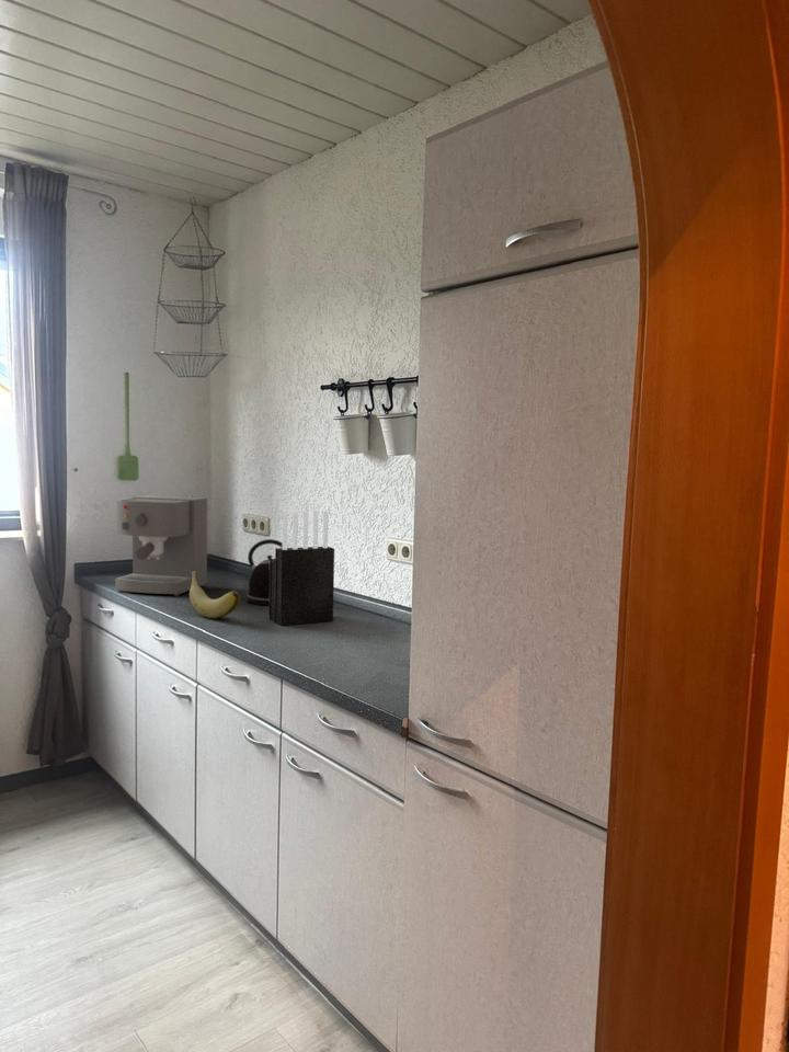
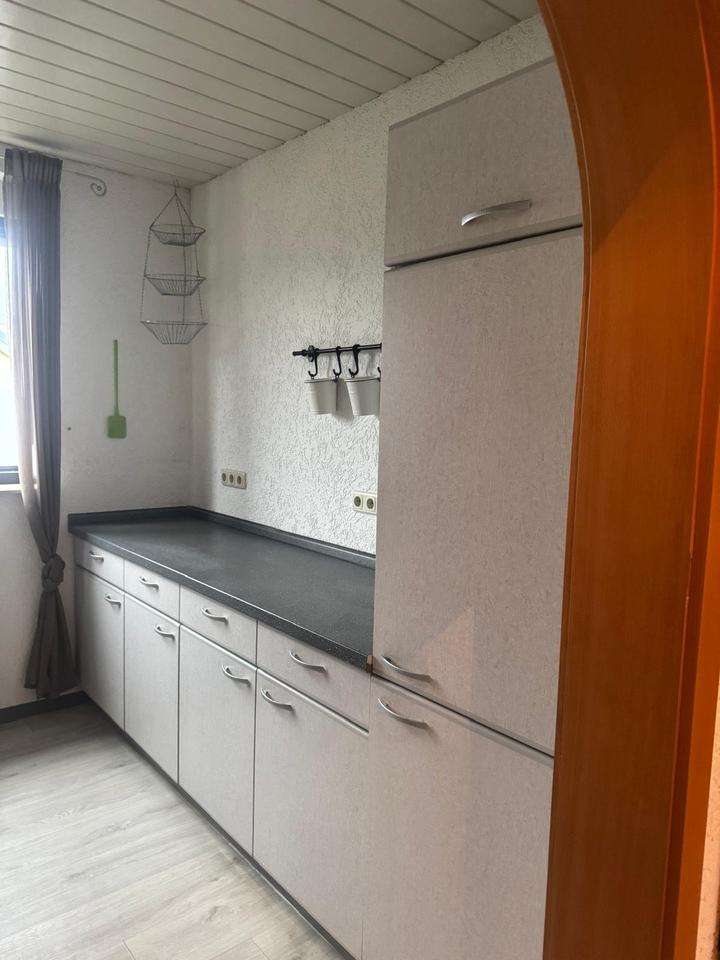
- knife block [268,510,335,627]
- kettle [244,538,283,606]
- coffee maker [114,494,208,597]
- banana [188,571,241,619]
